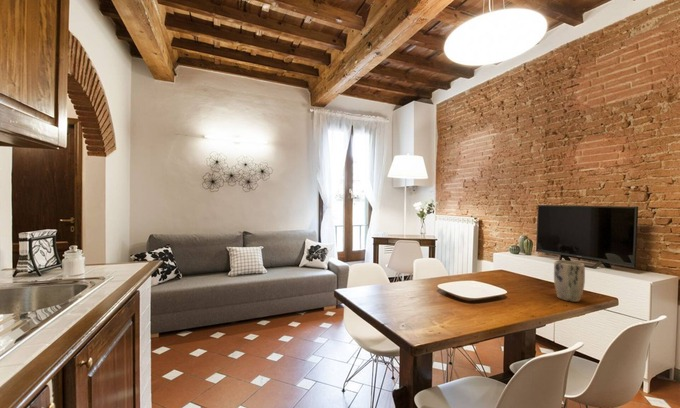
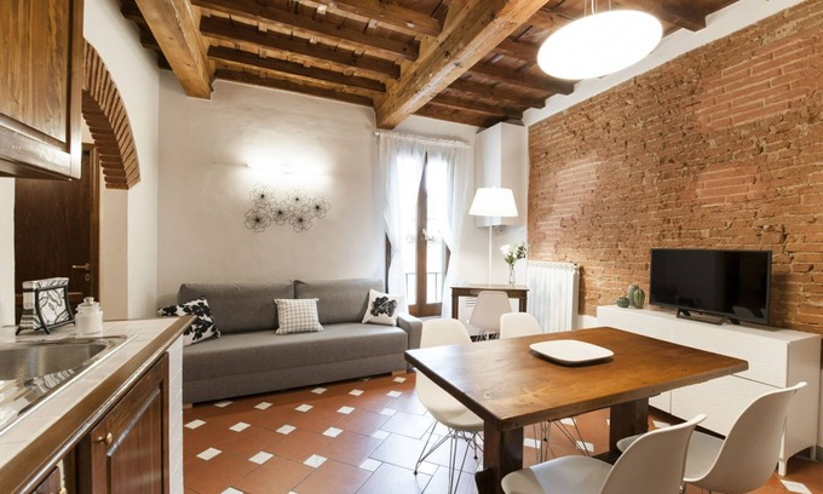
- plant pot [553,259,586,303]
